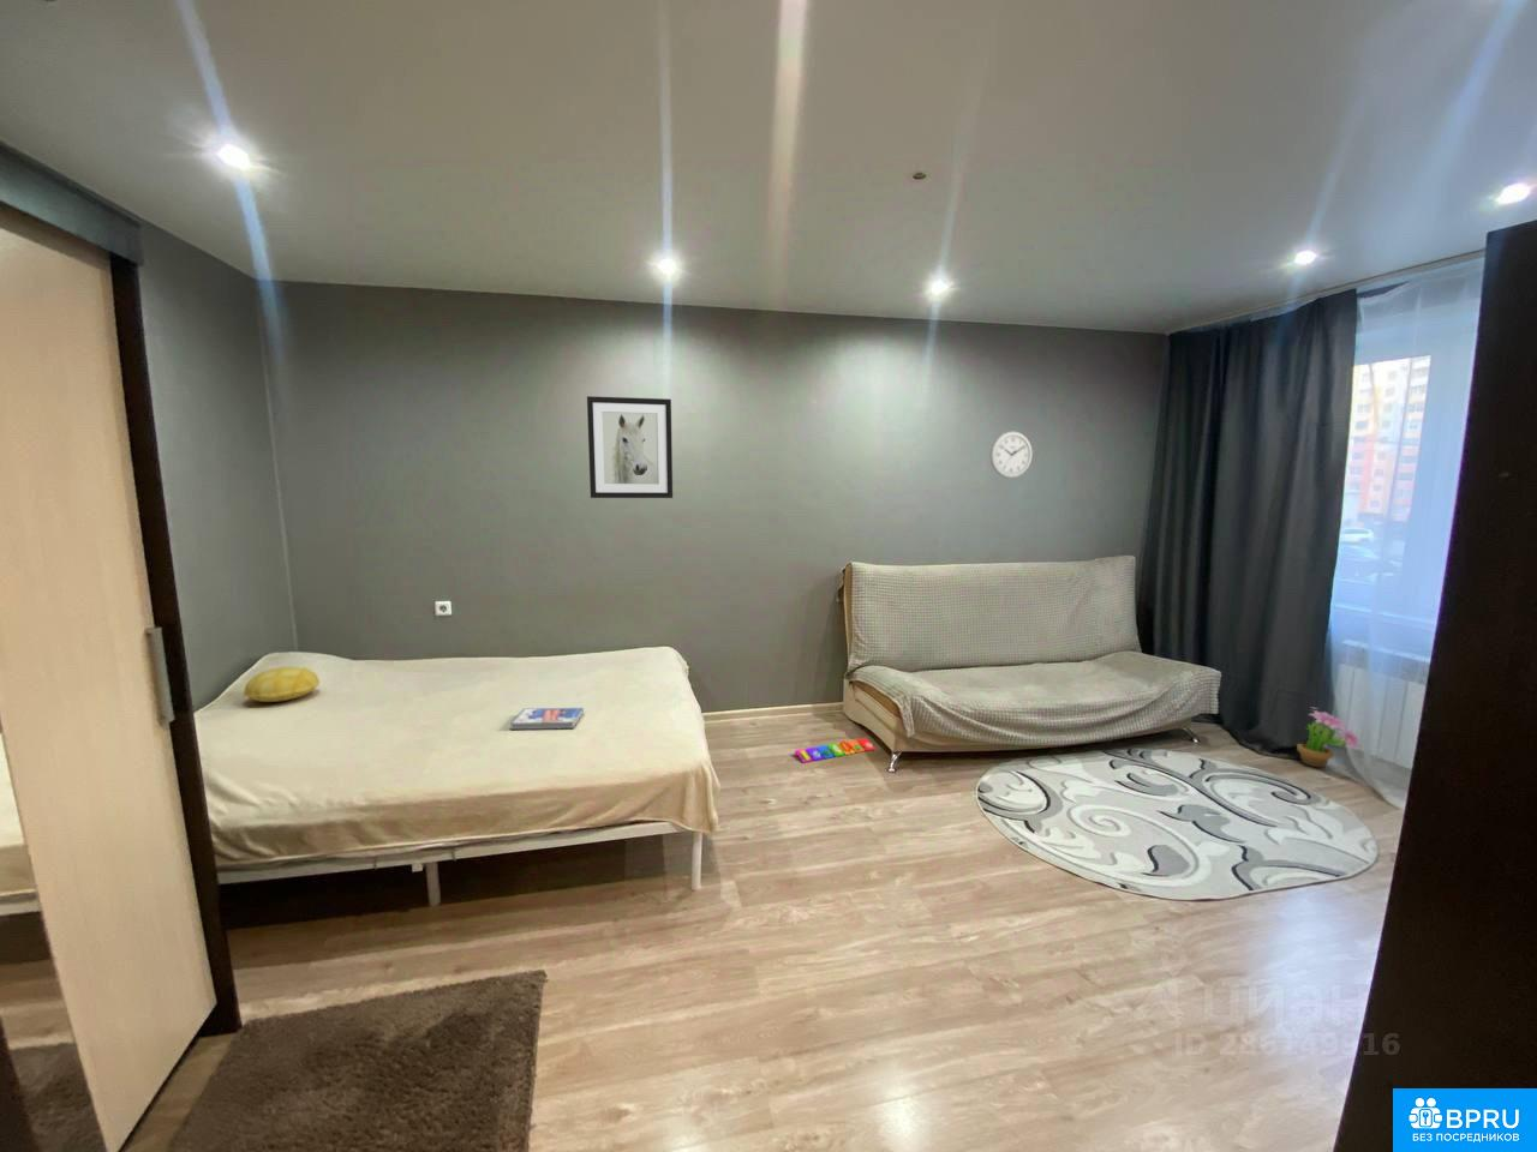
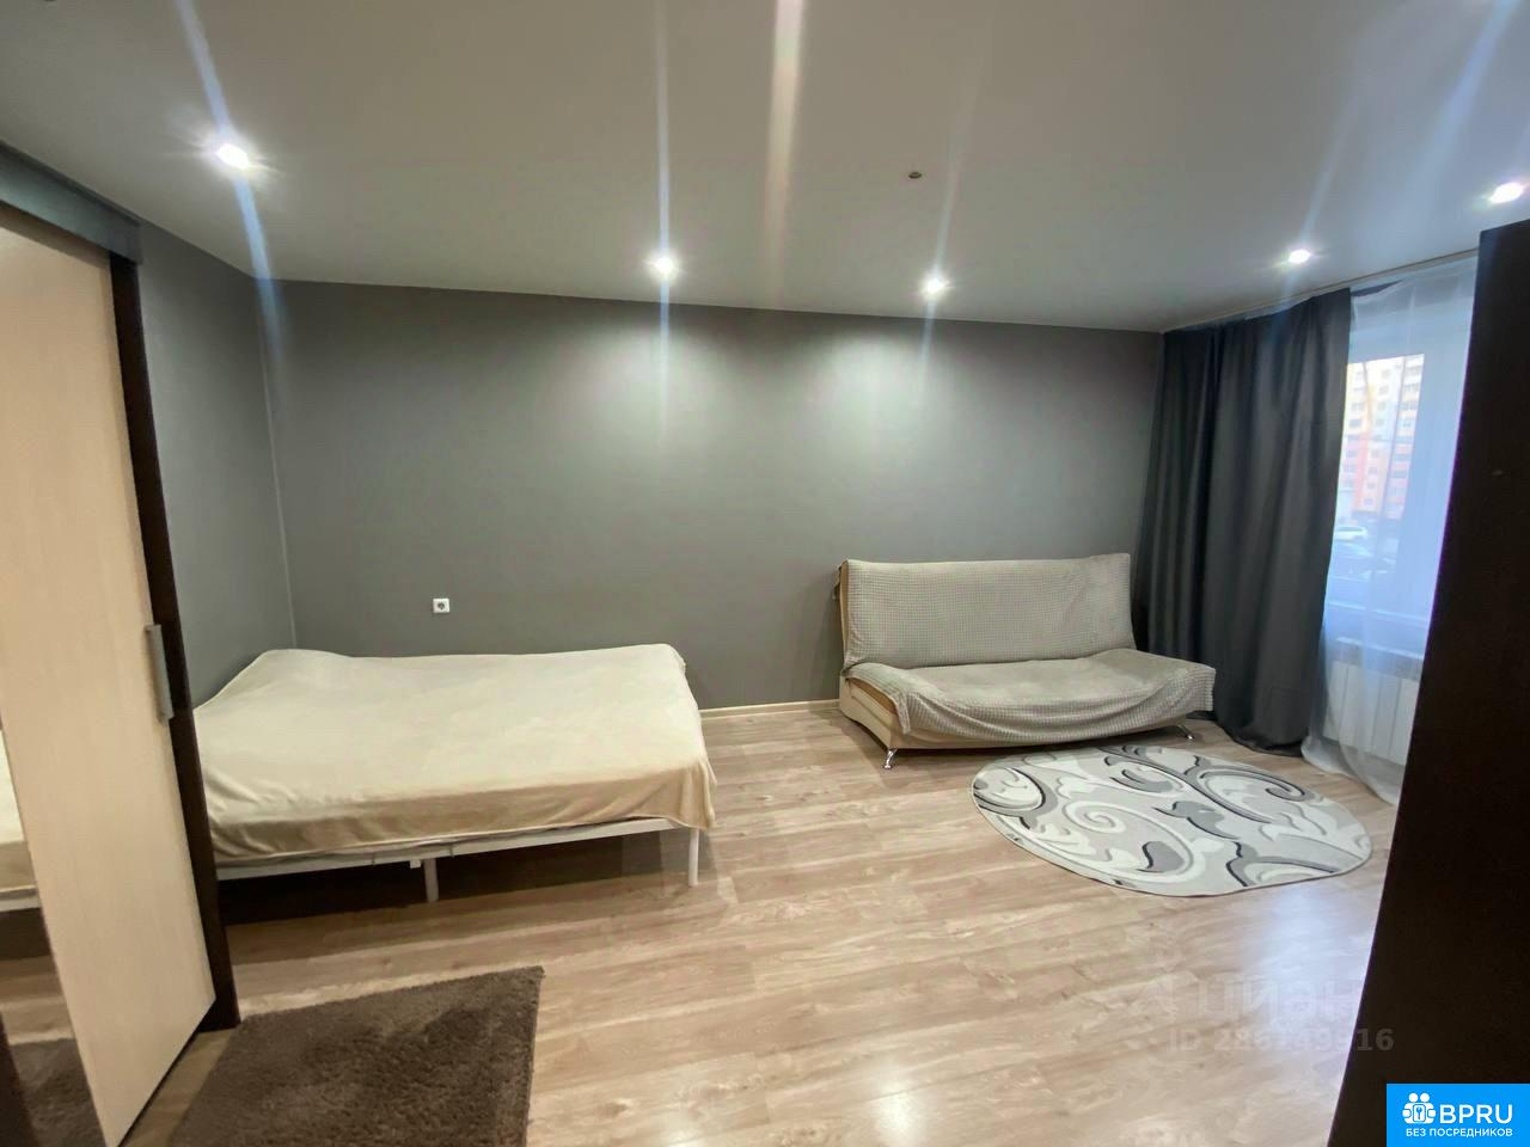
- wall art [586,394,674,500]
- cushion [242,664,321,703]
- book [510,707,585,731]
- decorative plant [1296,707,1363,768]
- knob puzzle [794,737,876,764]
- wall clock [990,430,1034,480]
